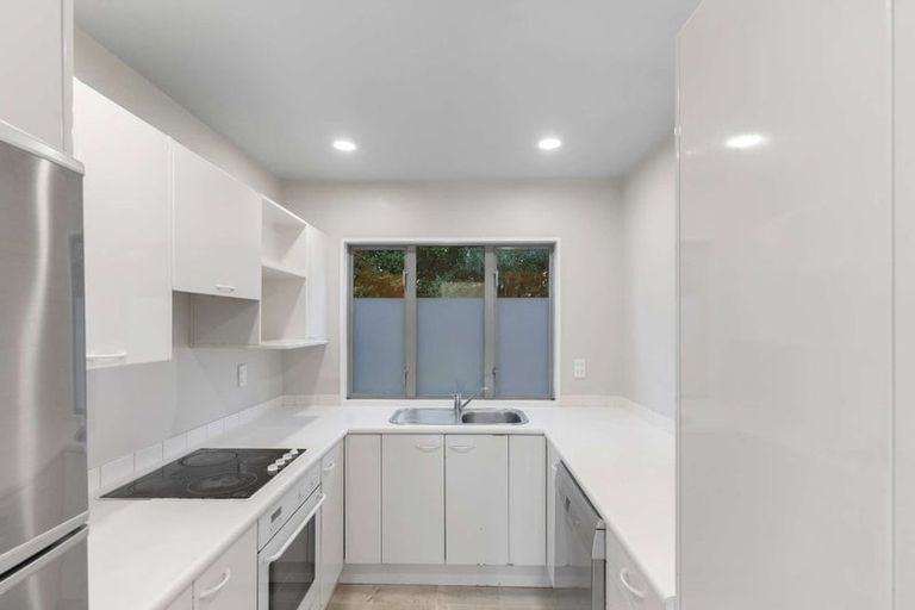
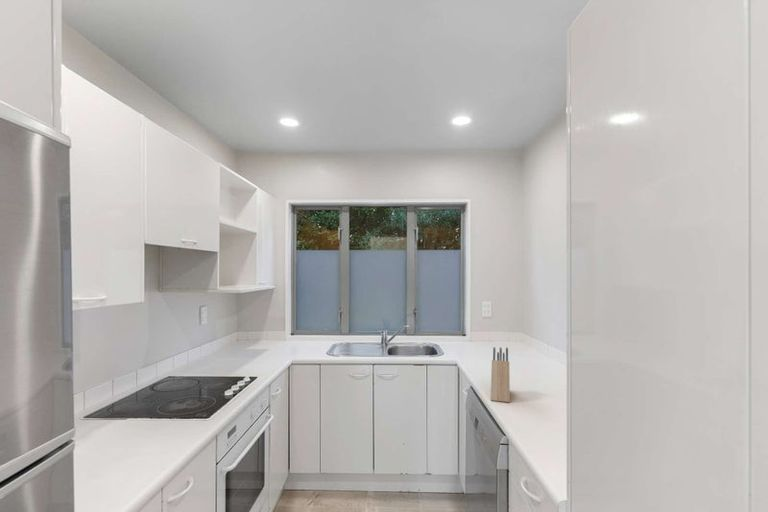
+ knife block [490,346,511,404]
